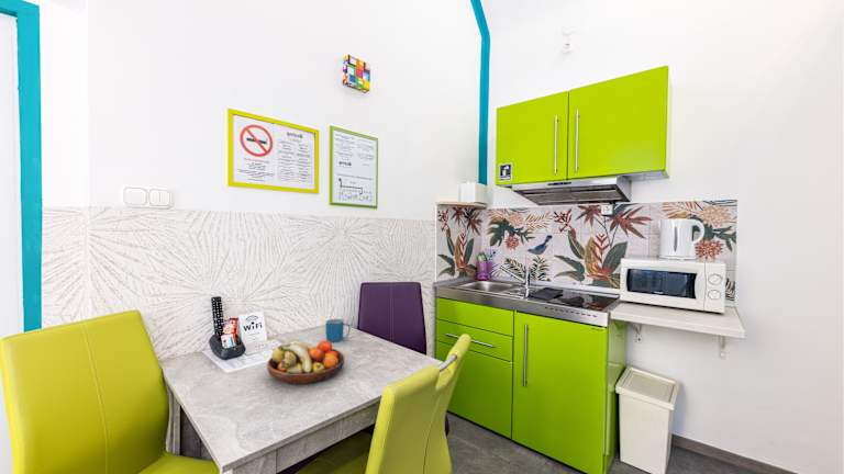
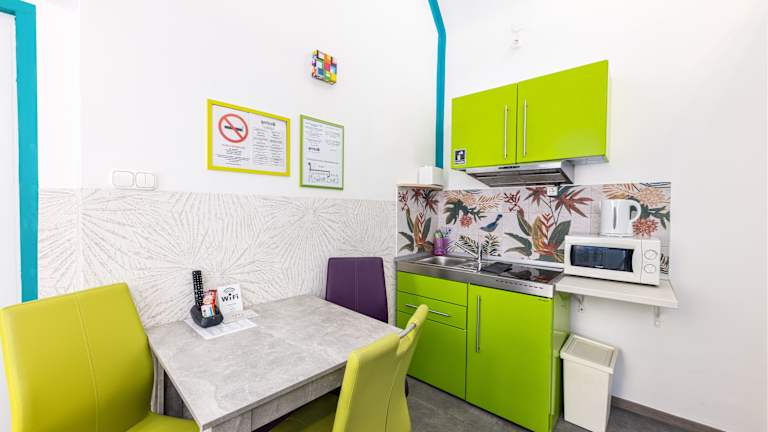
- fruit bowl [266,339,346,385]
- mug [325,318,351,343]
